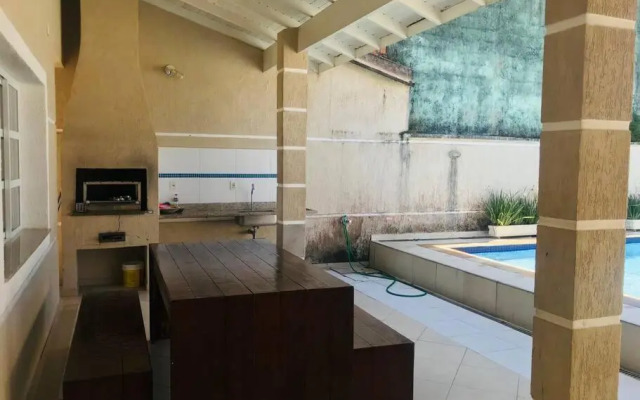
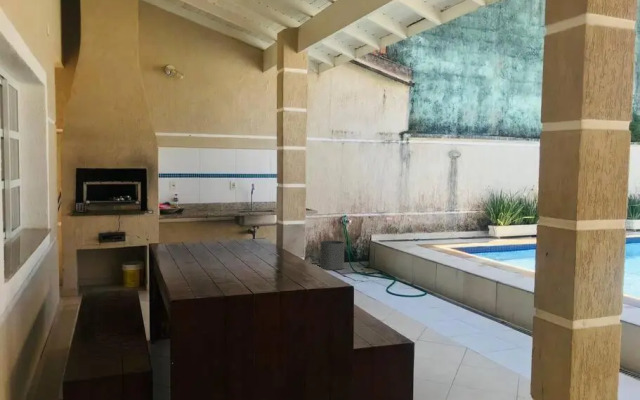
+ waste bin [319,240,345,271]
